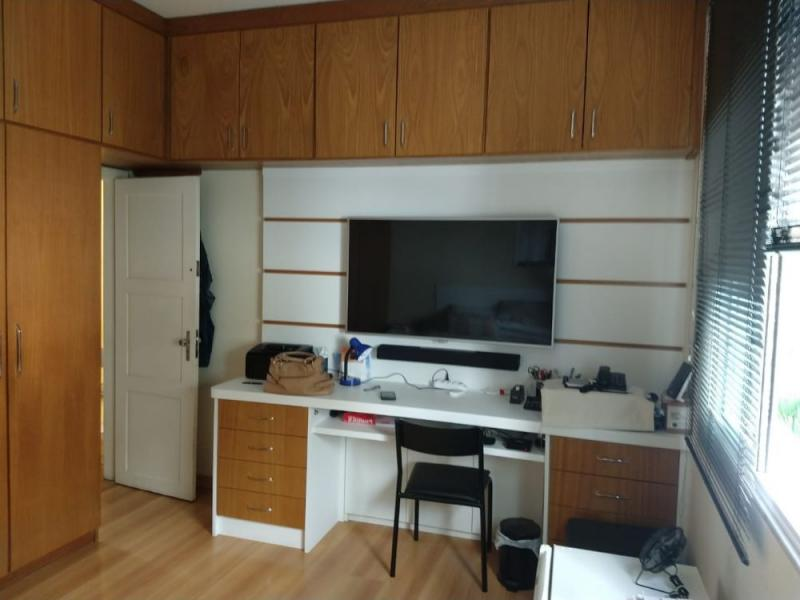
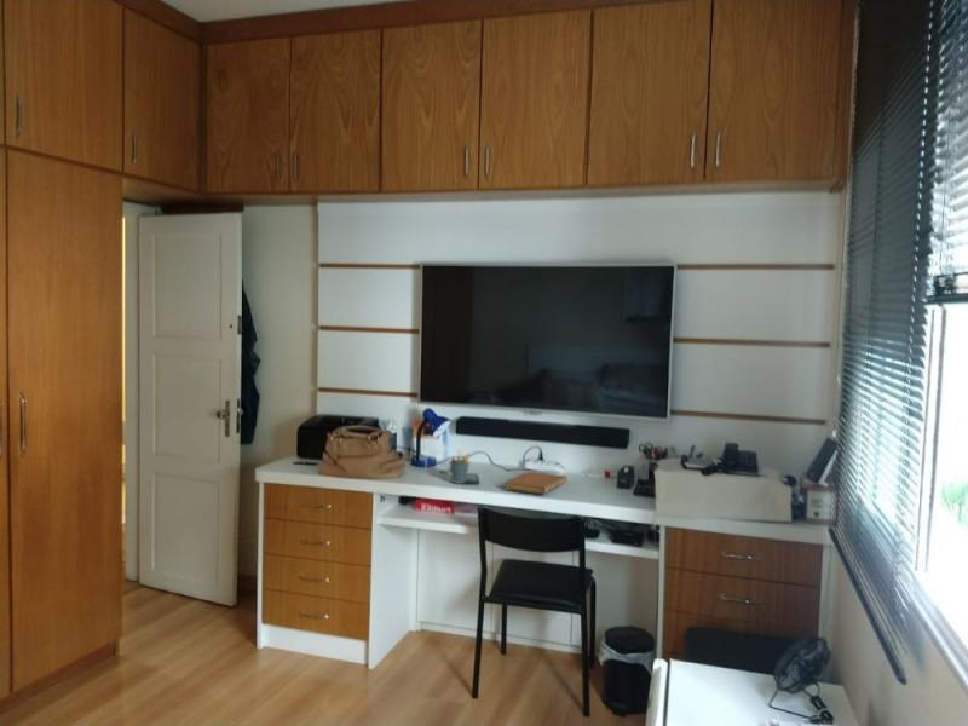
+ pen holder [448,448,472,485]
+ notebook [503,471,569,495]
